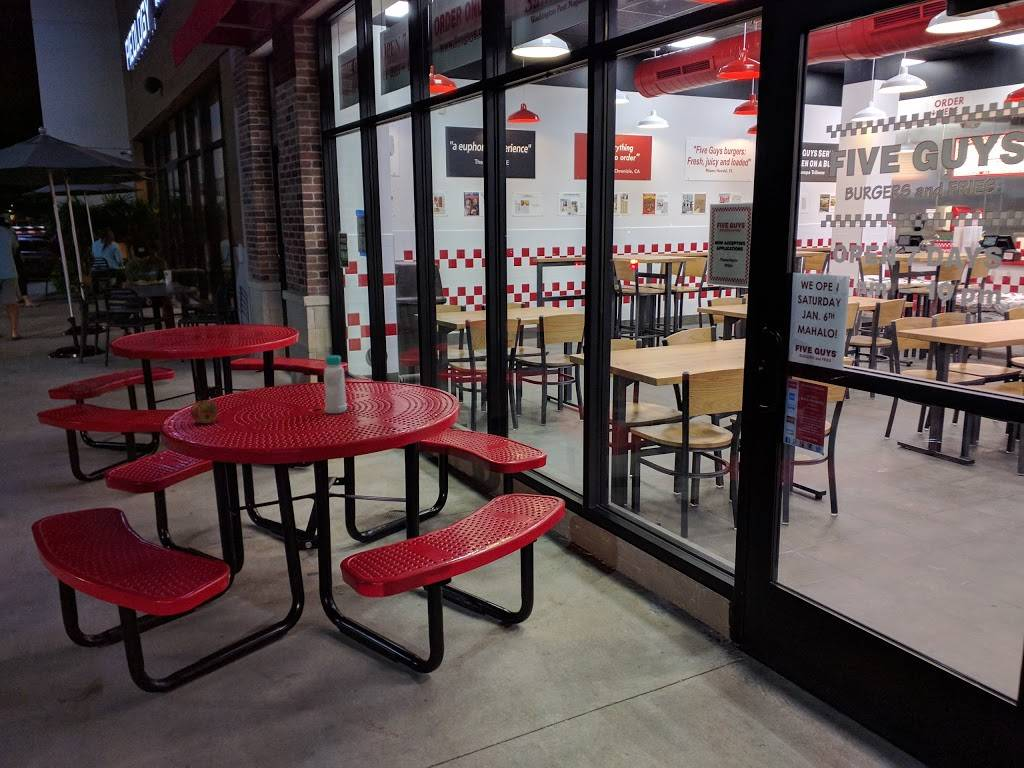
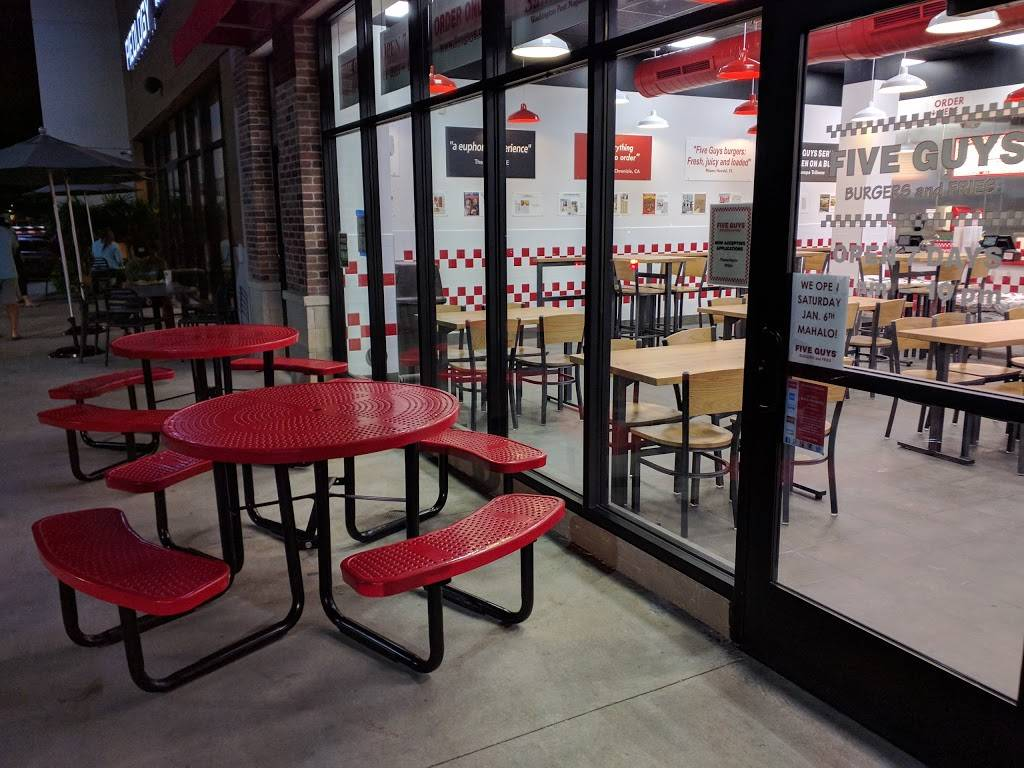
- fruit [190,399,219,424]
- bottle [323,354,348,414]
